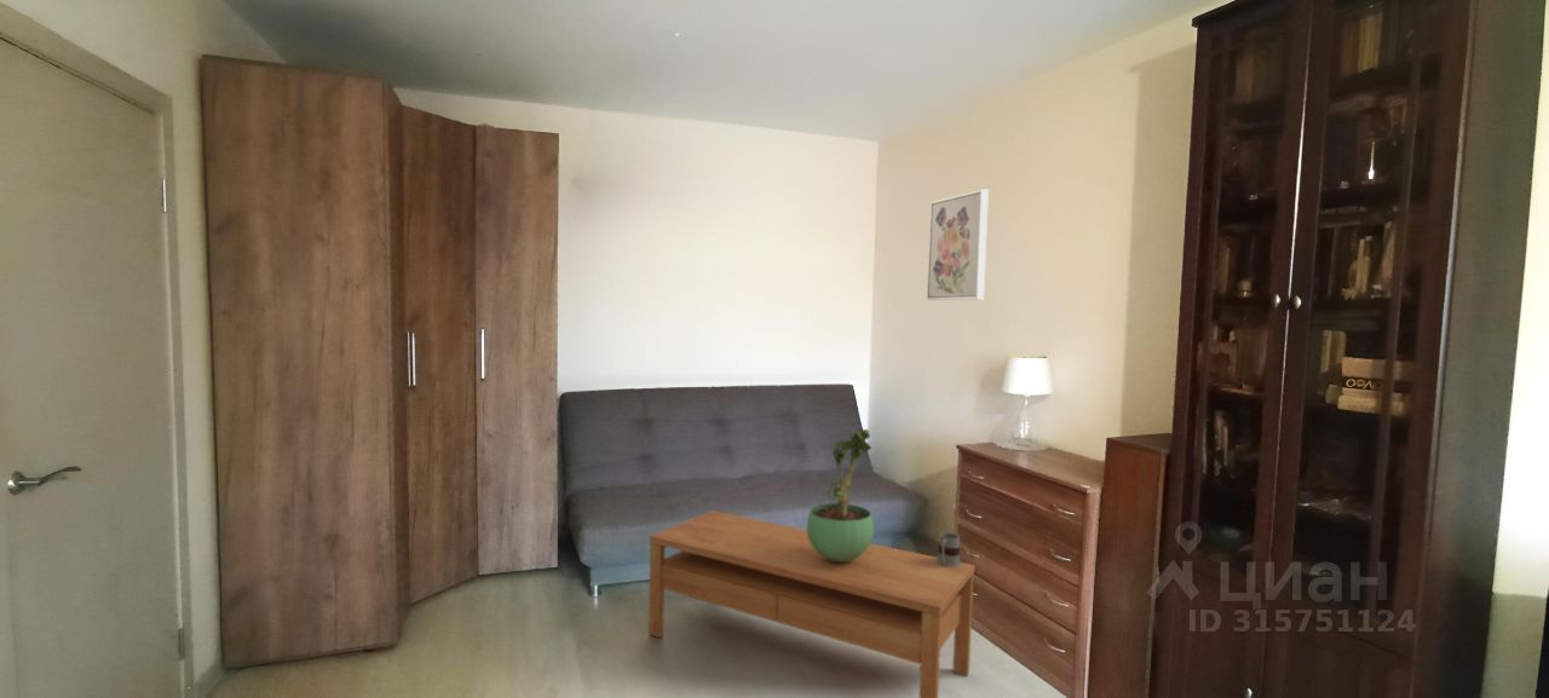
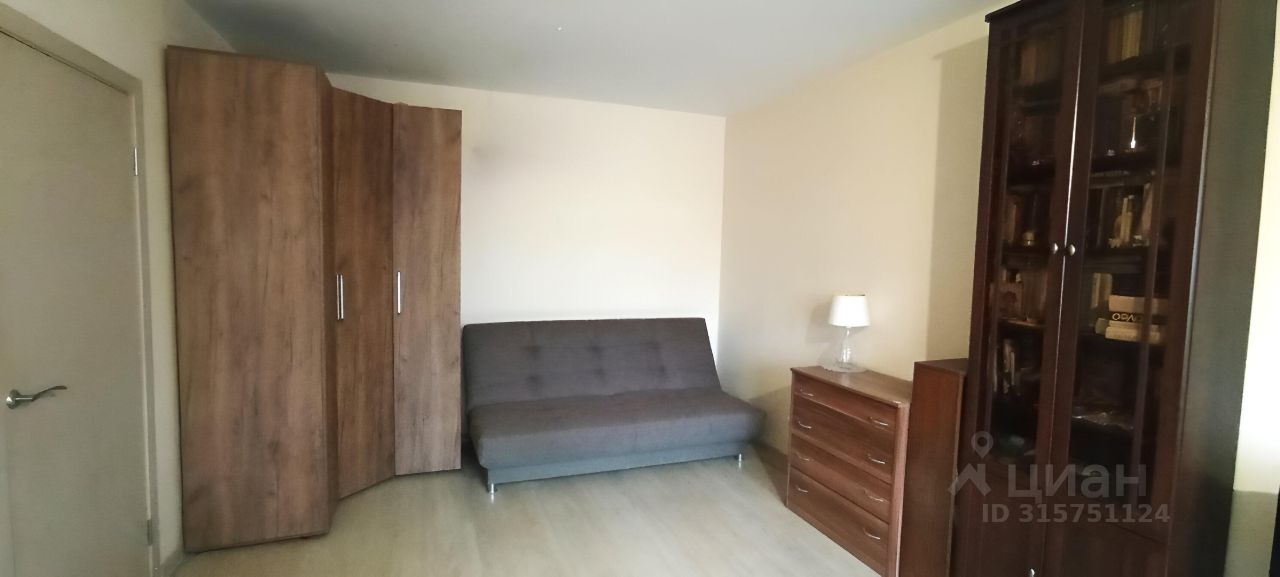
- mug [937,532,961,567]
- coffee table [647,509,975,698]
- potted plant [806,427,875,561]
- wall art [926,188,990,301]
